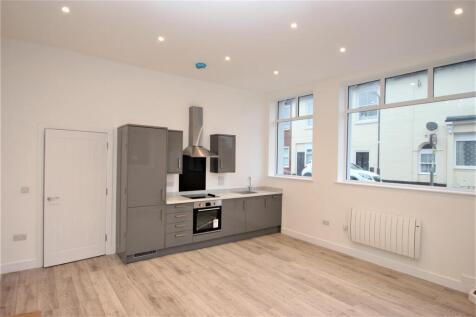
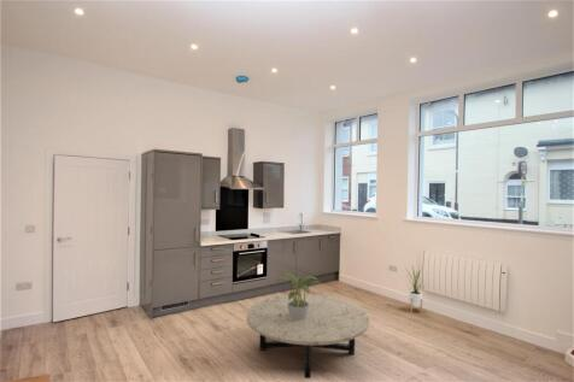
+ coffee table [245,293,370,380]
+ house plant [403,261,428,315]
+ potted plant [274,271,324,321]
